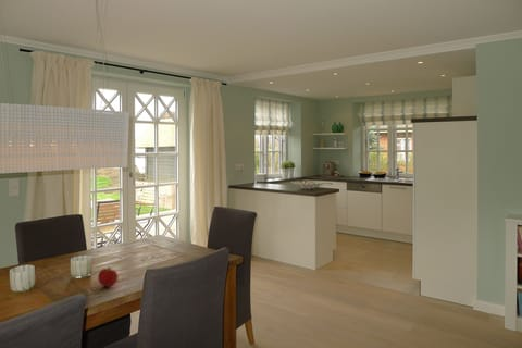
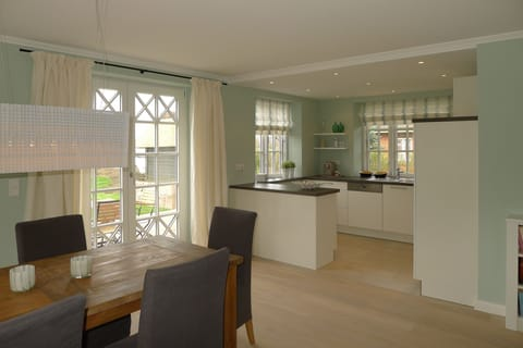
- fruit [97,266,120,288]
